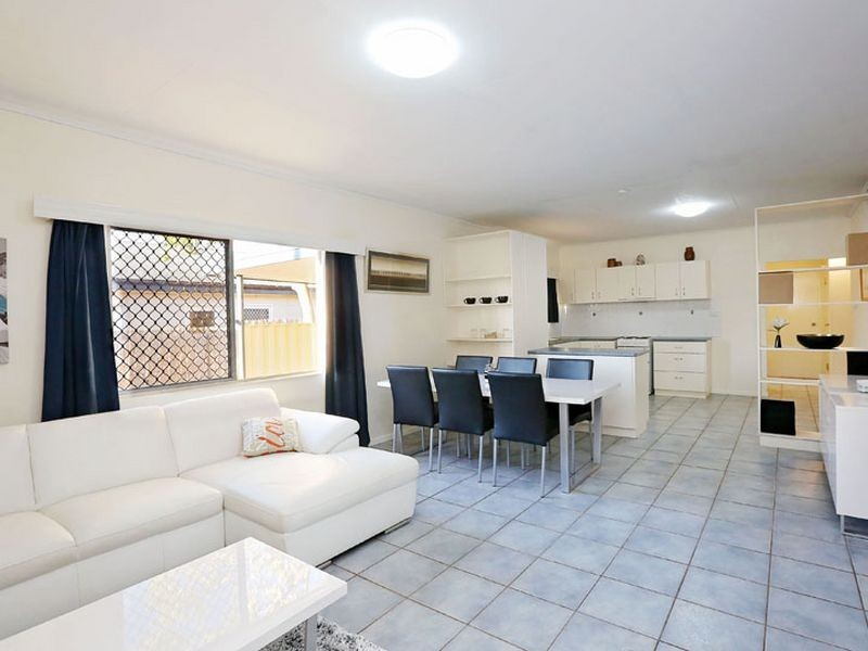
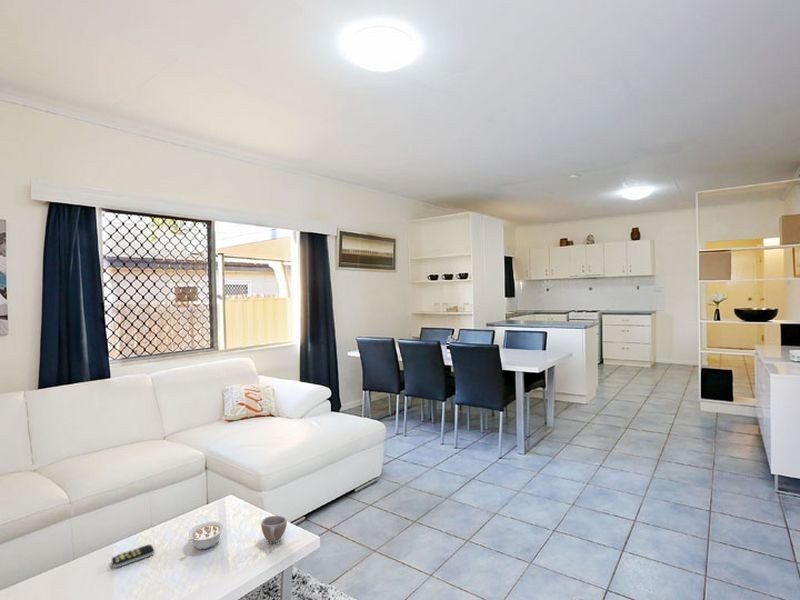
+ remote control [111,544,155,568]
+ cup [260,515,288,544]
+ legume [186,521,225,551]
